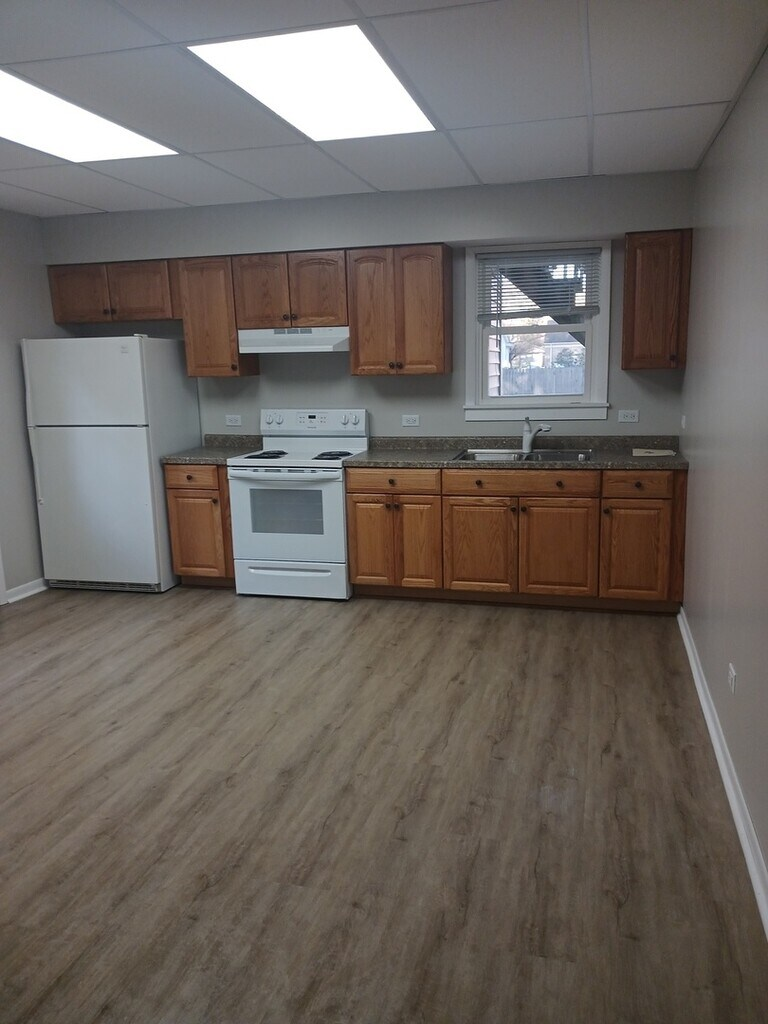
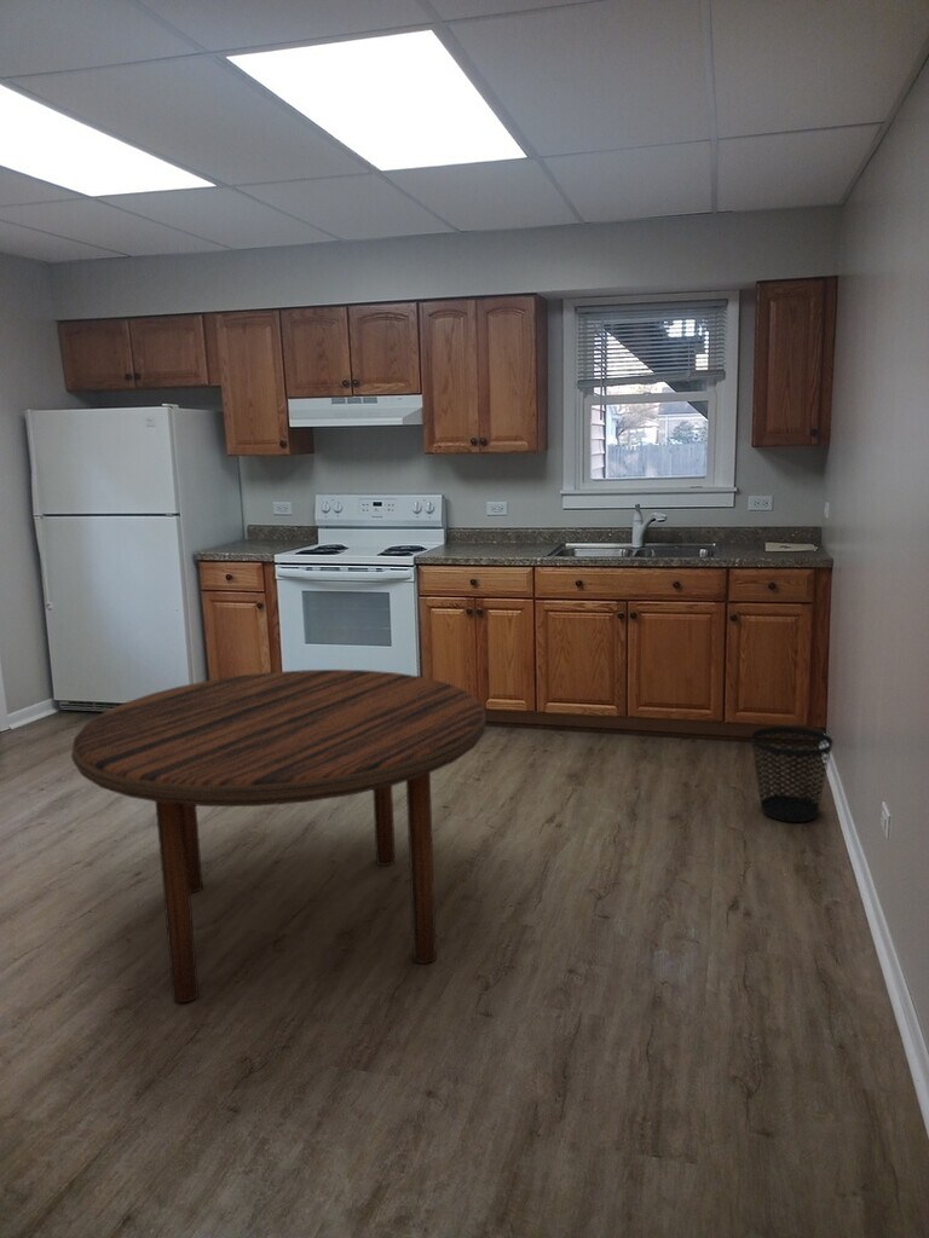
+ wastebasket [750,725,833,823]
+ dining table [70,669,487,1003]
